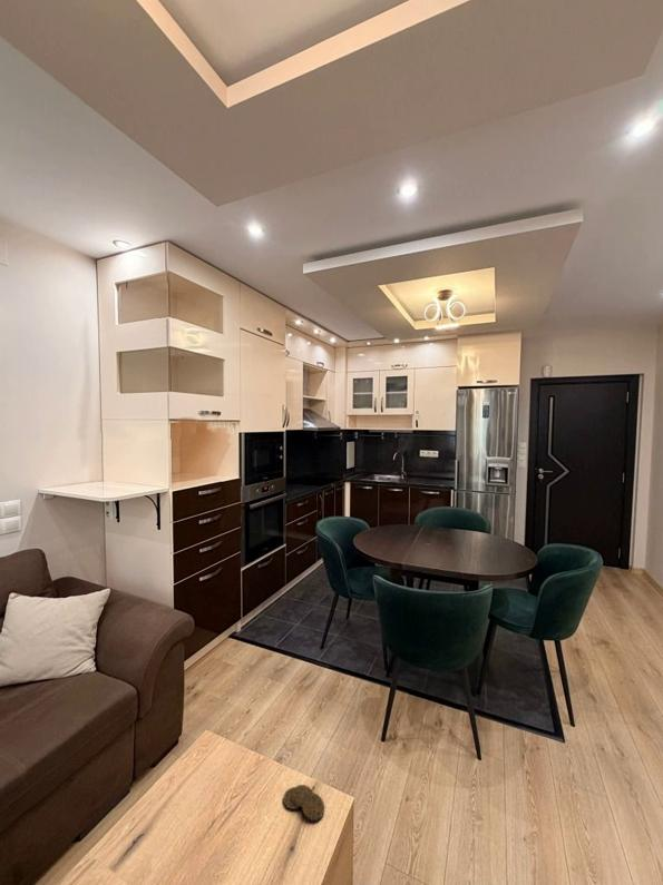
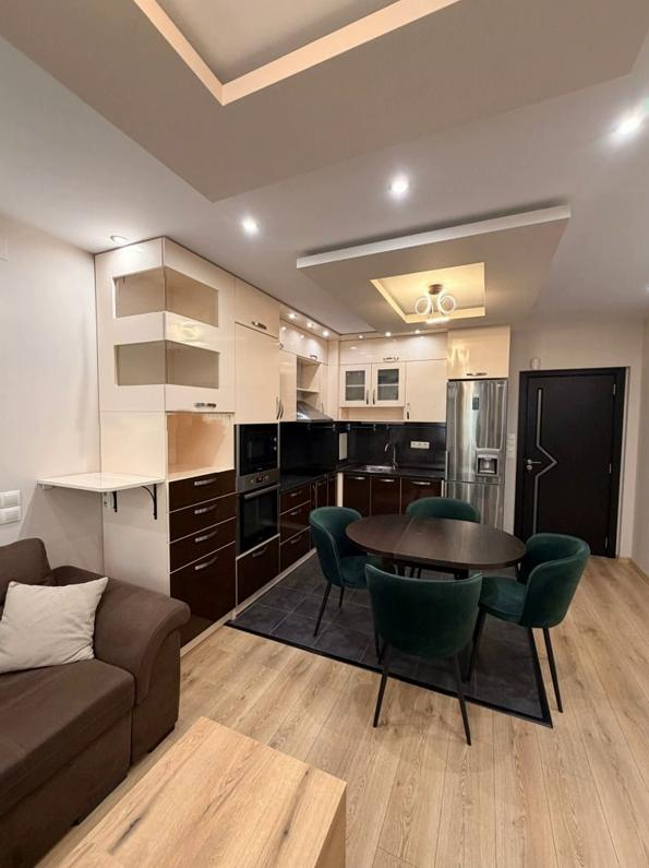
- coaster [282,784,325,822]
